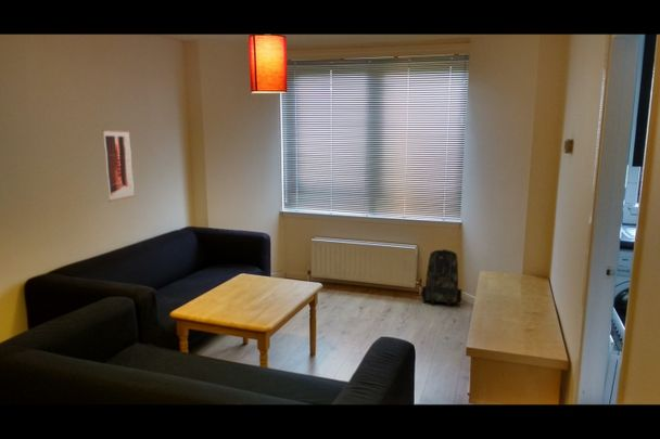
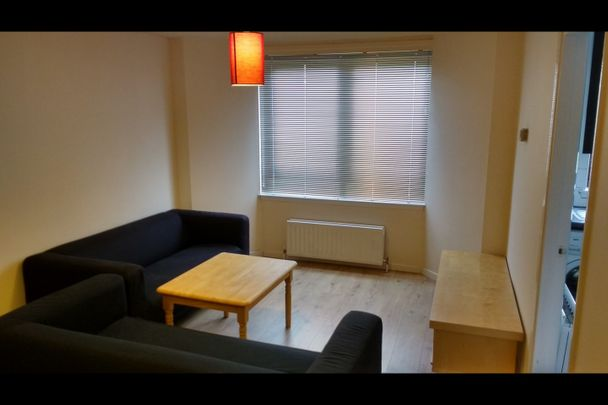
- backpack [421,248,462,306]
- wall art [102,128,136,203]
